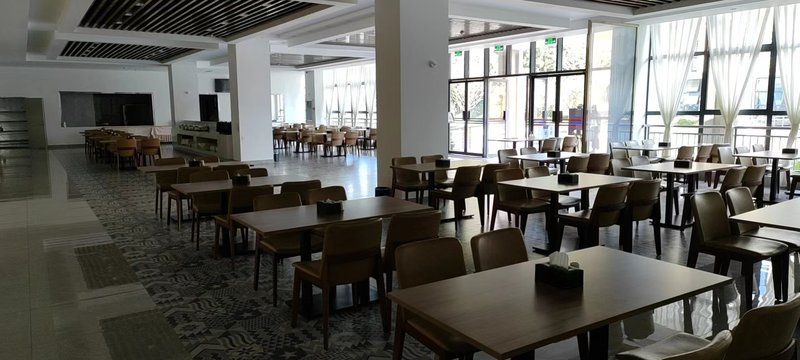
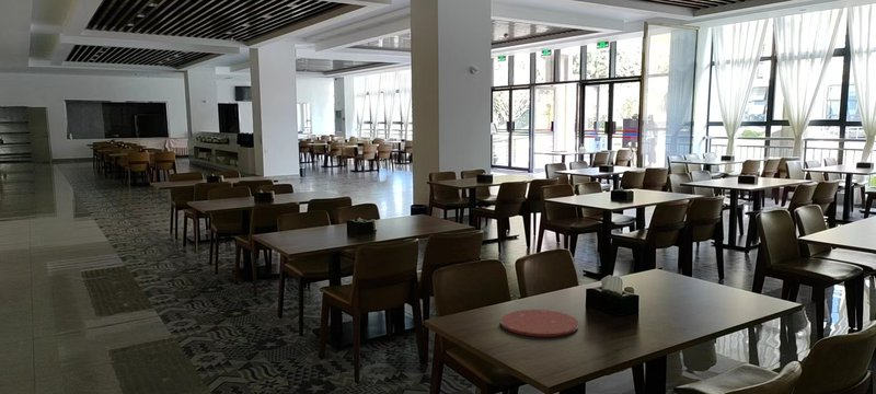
+ plate [500,309,579,338]
